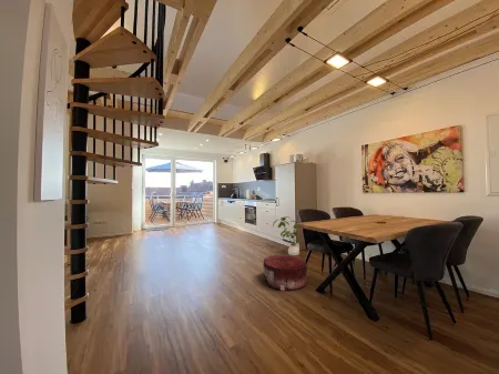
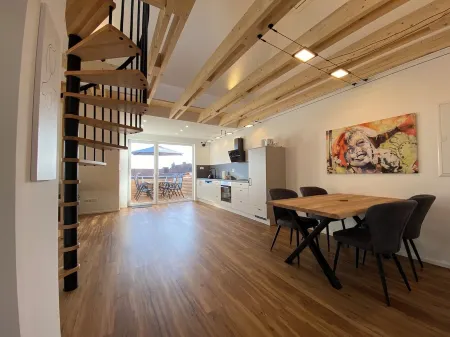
- pouf [262,254,308,292]
- house plant [272,215,302,256]
